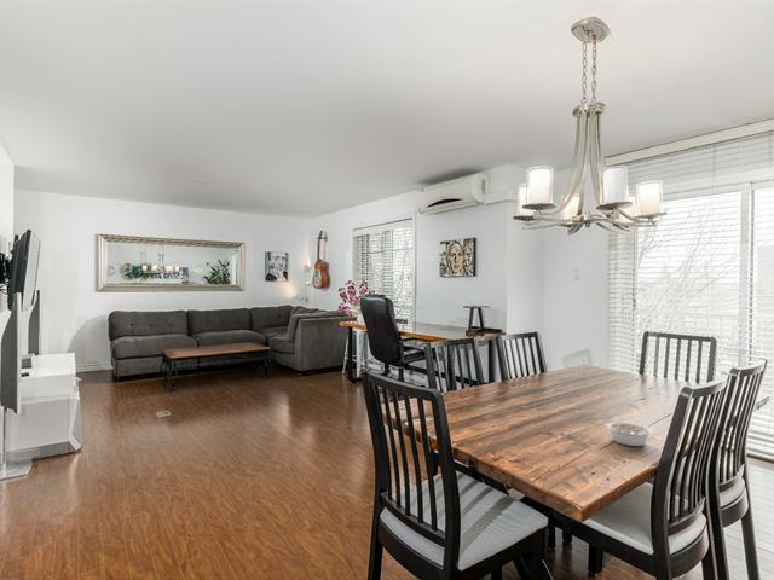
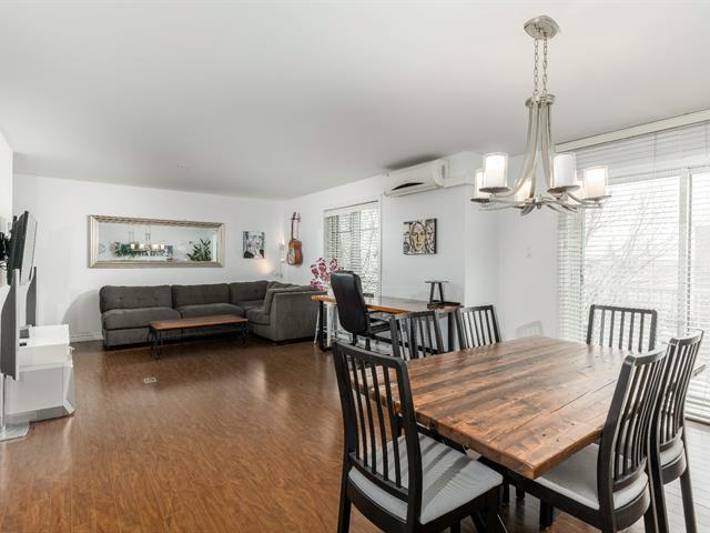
- legume [606,420,658,447]
